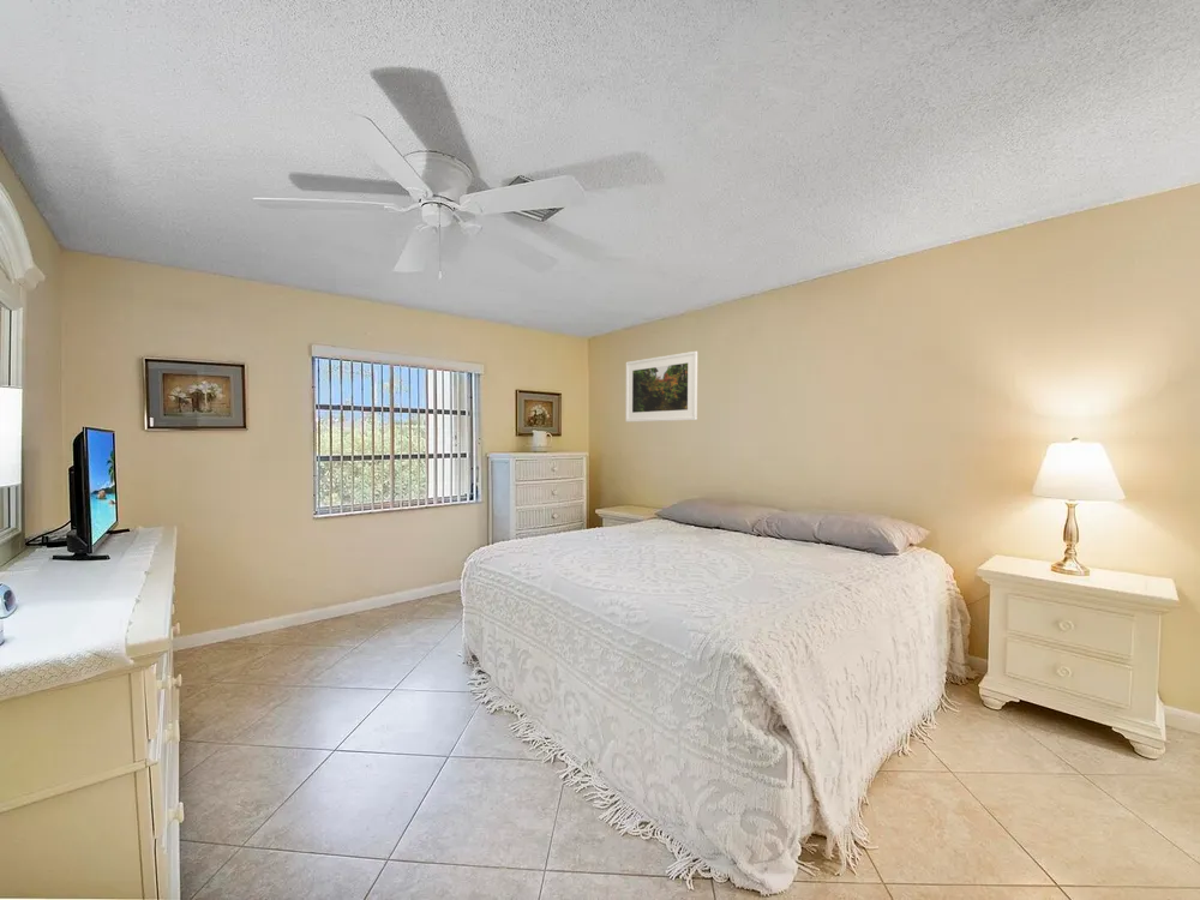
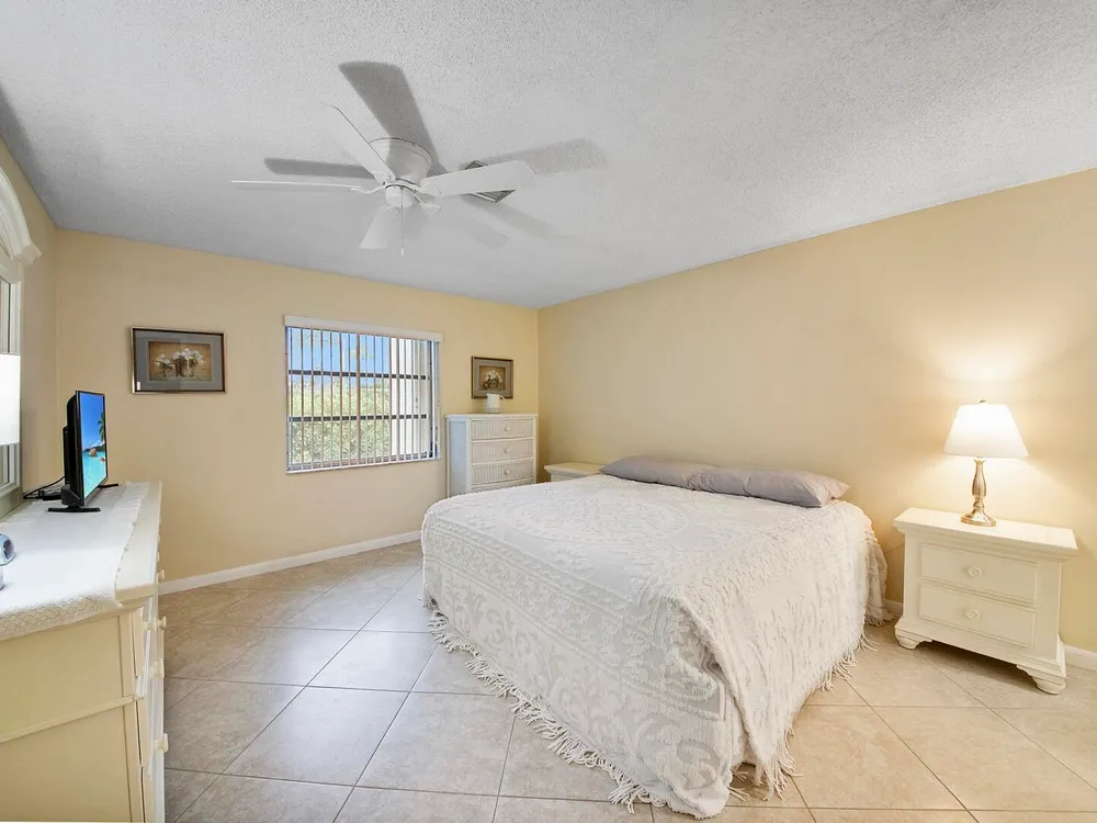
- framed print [624,350,698,424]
